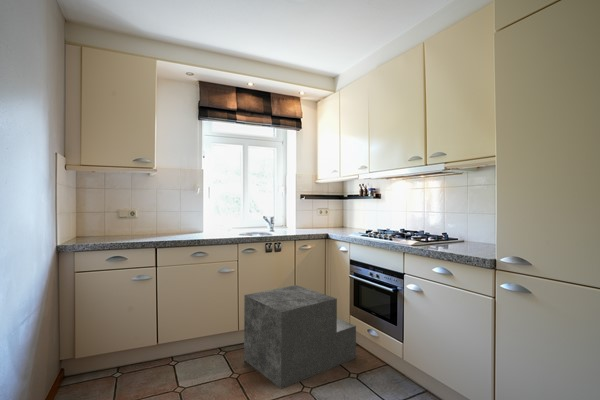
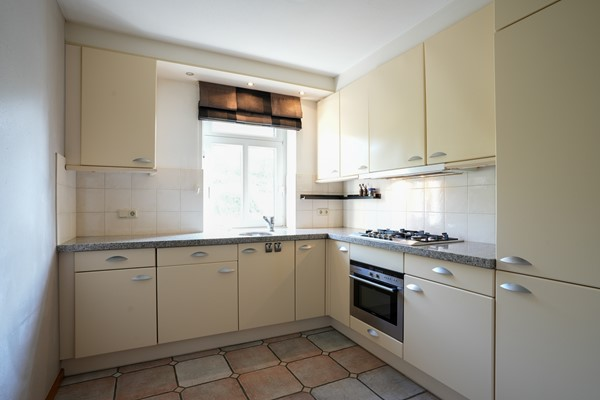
- step stool [243,284,357,390]
